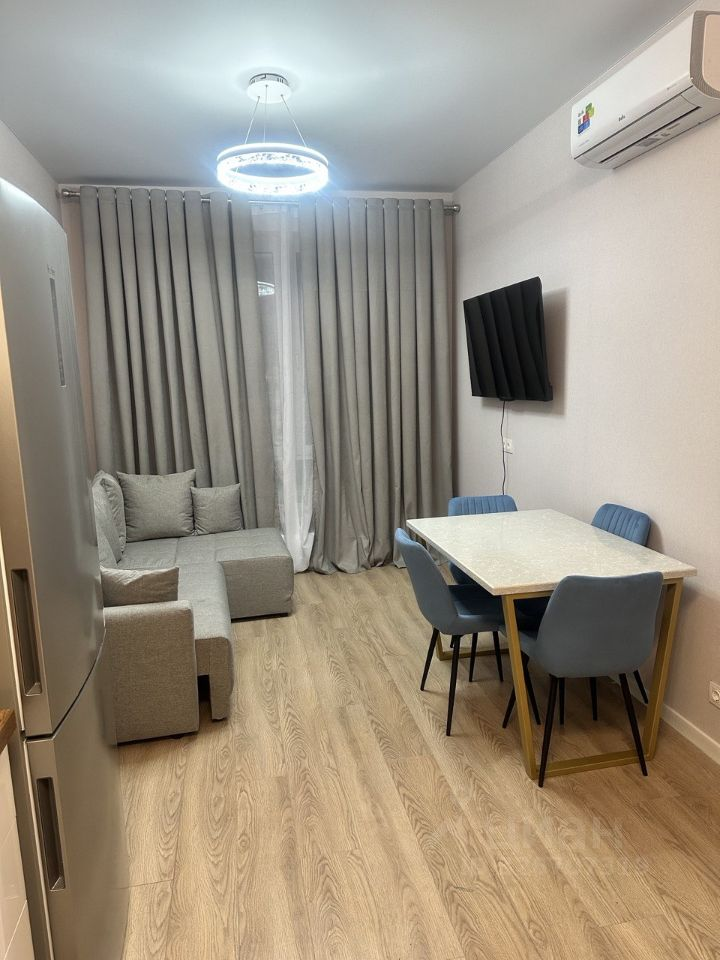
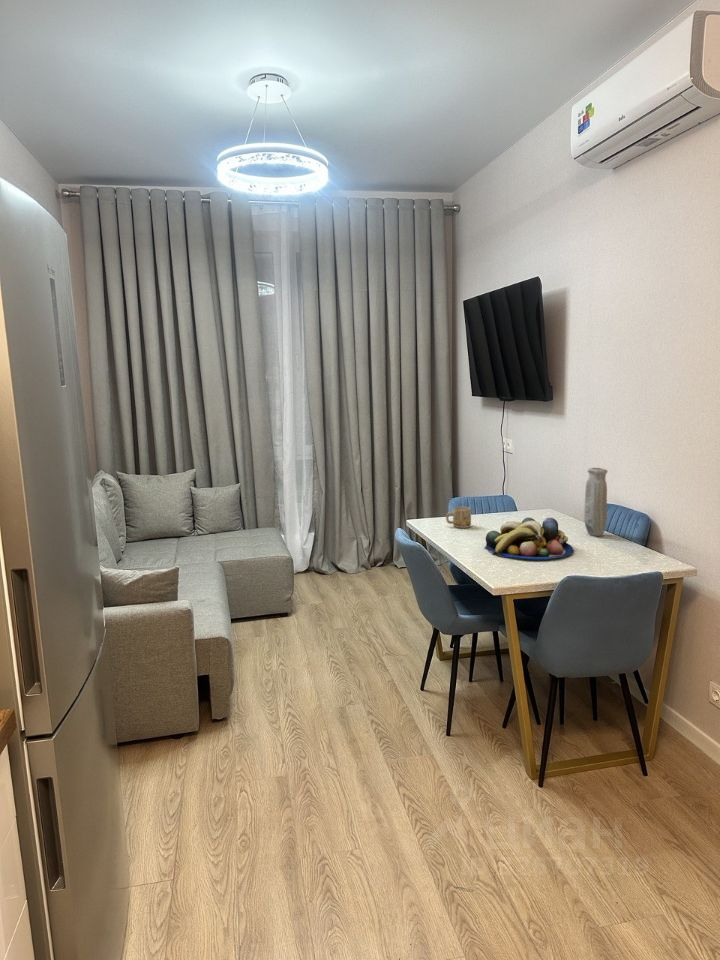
+ mug [445,506,472,529]
+ fruit bowl [483,516,574,561]
+ vase [583,467,609,537]
